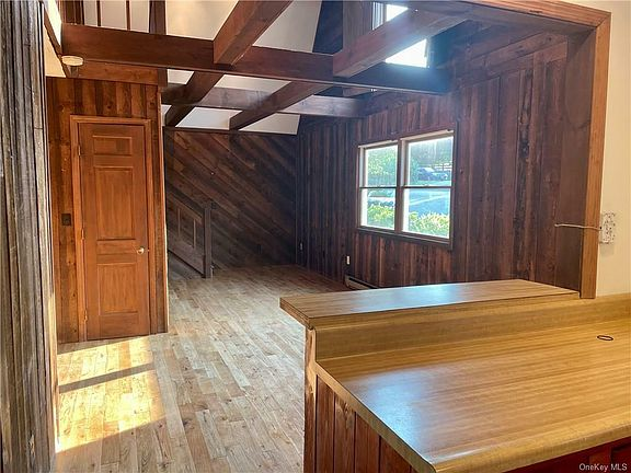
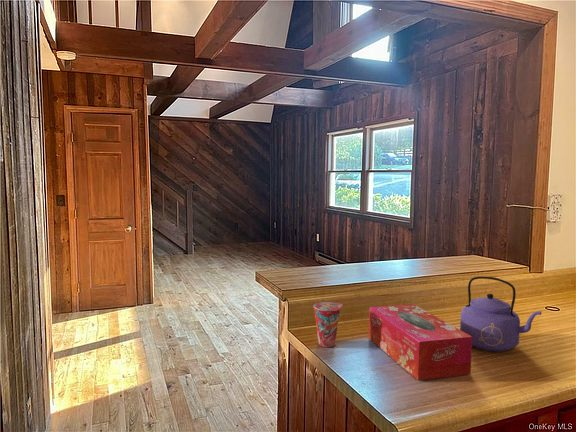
+ kettle [459,276,542,353]
+ cup [312,301,344,348]
+ tissue box [368,303,473,381]
